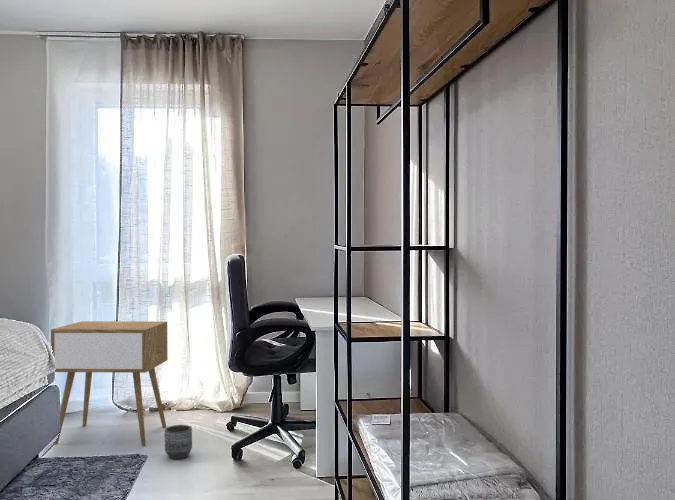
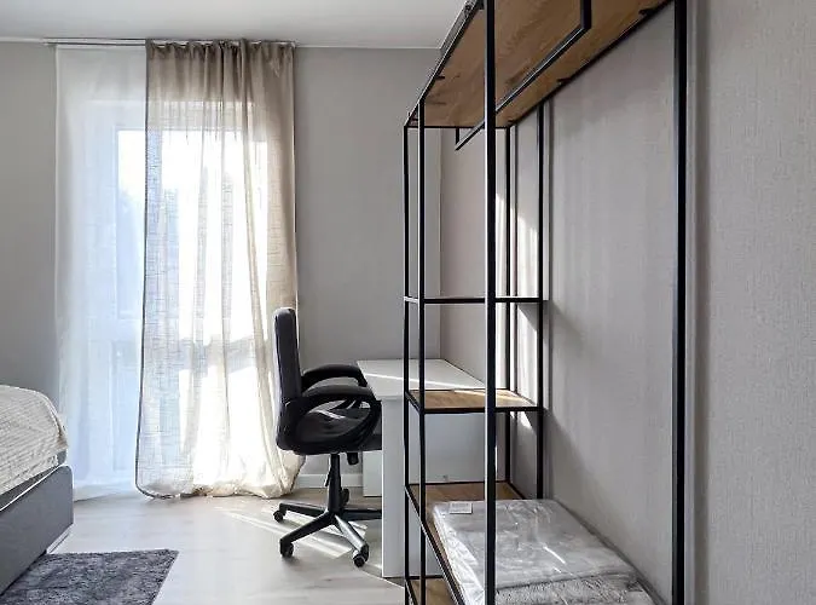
- planter [164,424,193,460]
- nightstand [50,320,169,447]
